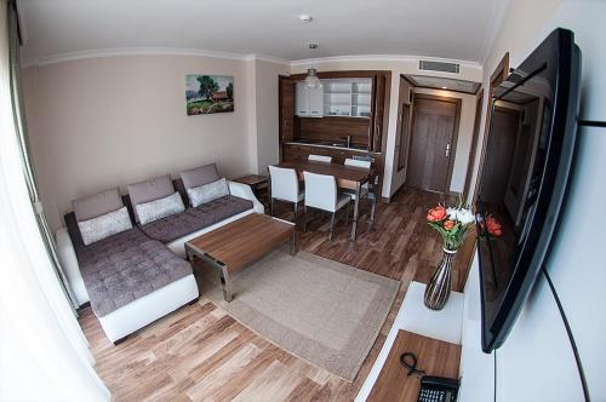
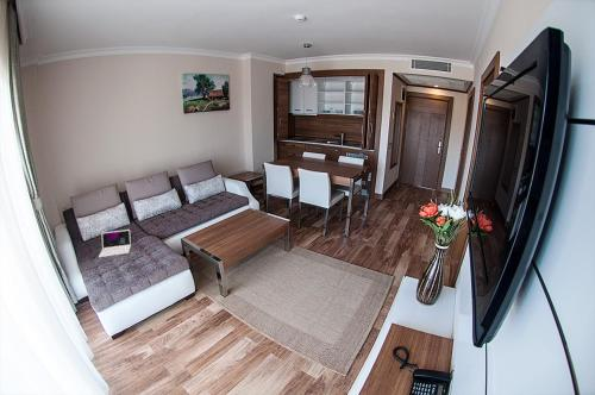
+ laptop [98,228,132,258]
